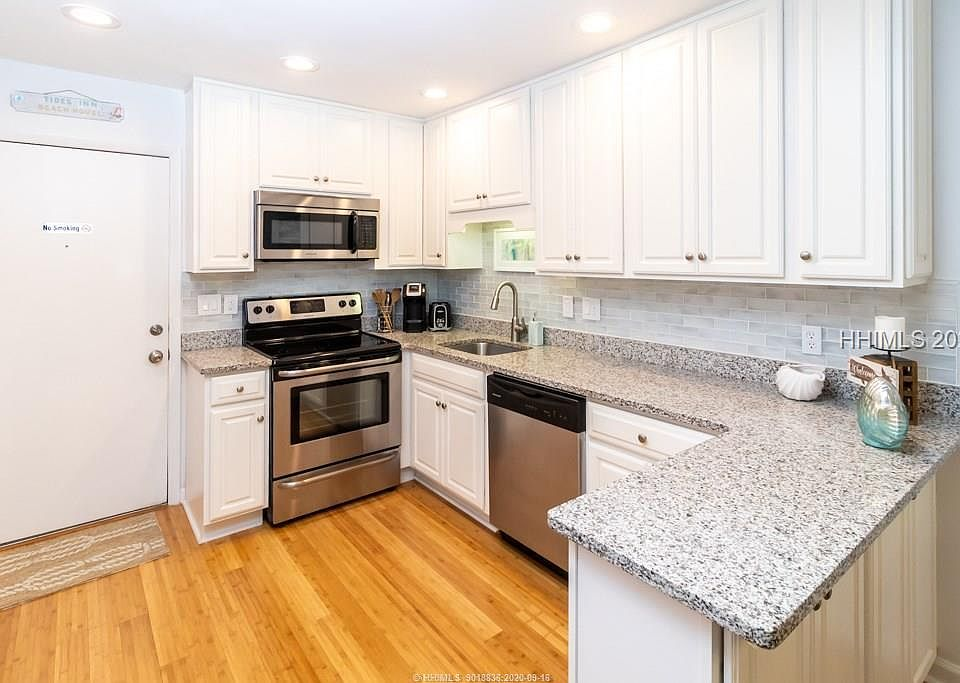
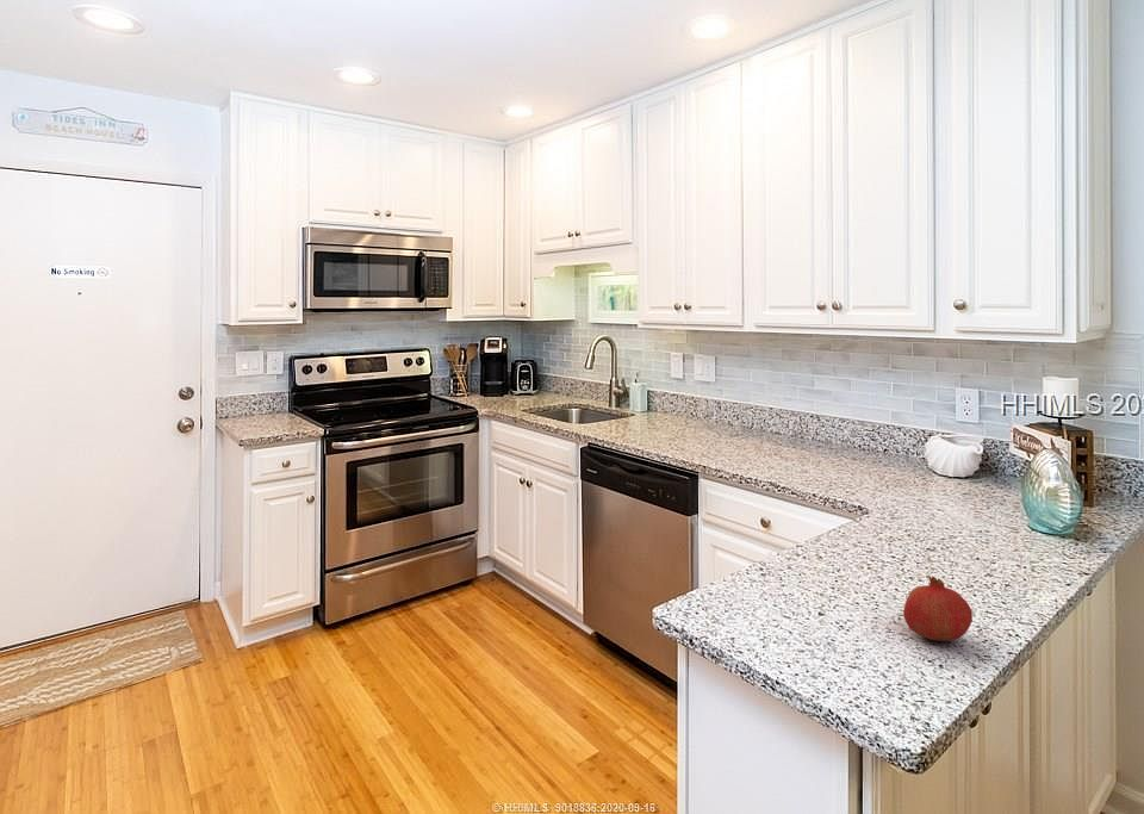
+ fruit [902,574,974,642]
